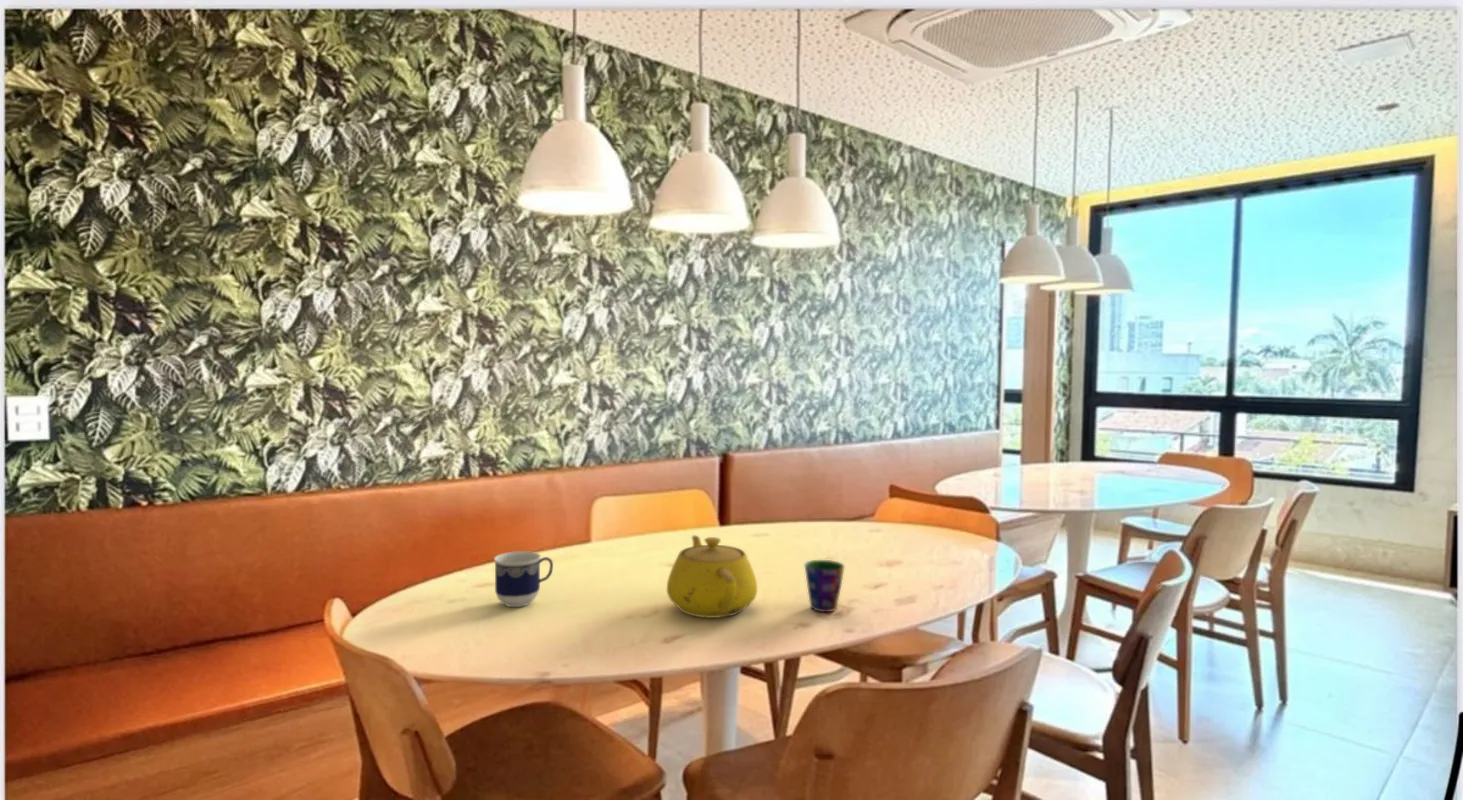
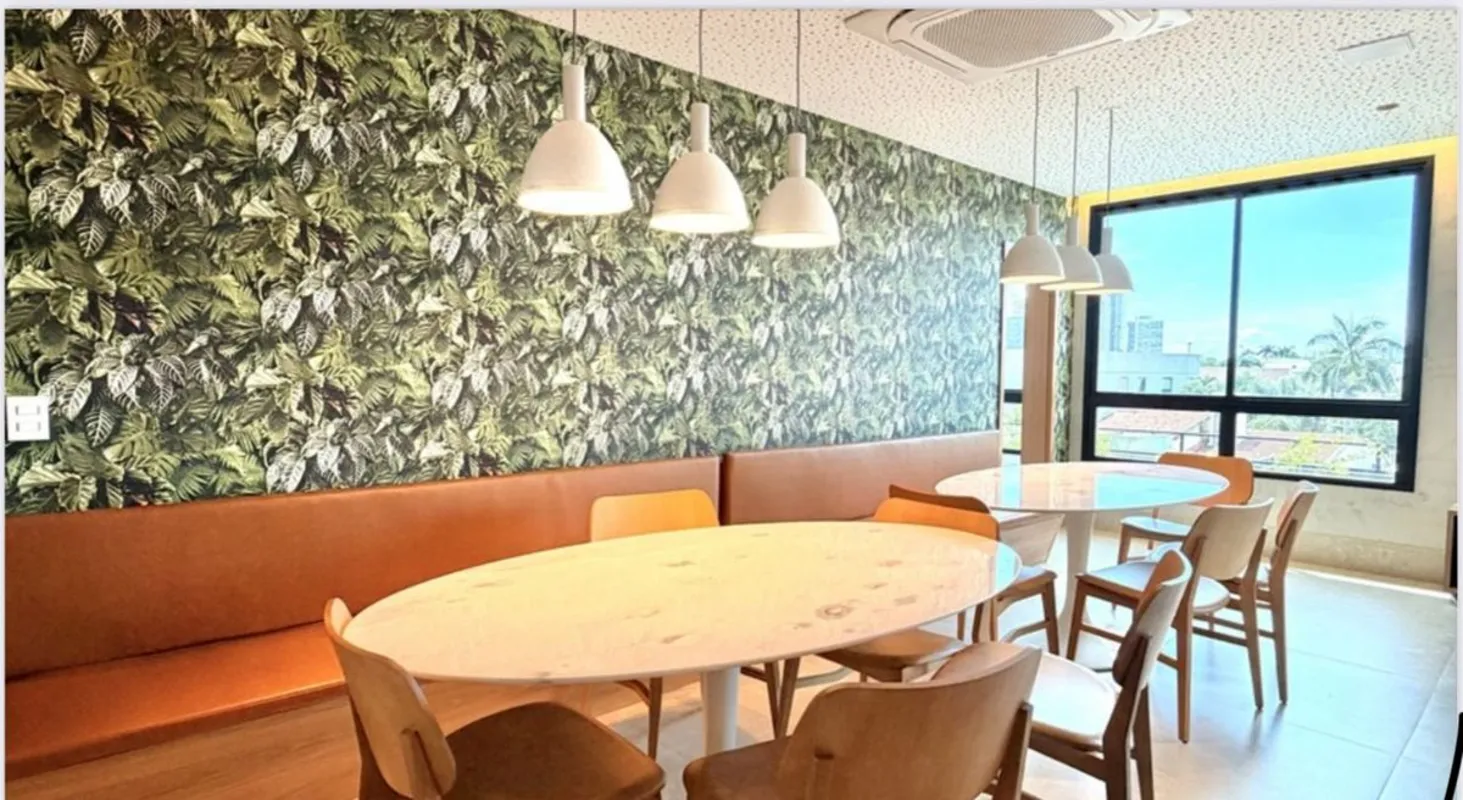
- teapot [666,534,758,619]
- cup [493,550,554,608]
- cup [803,559,846,613]
